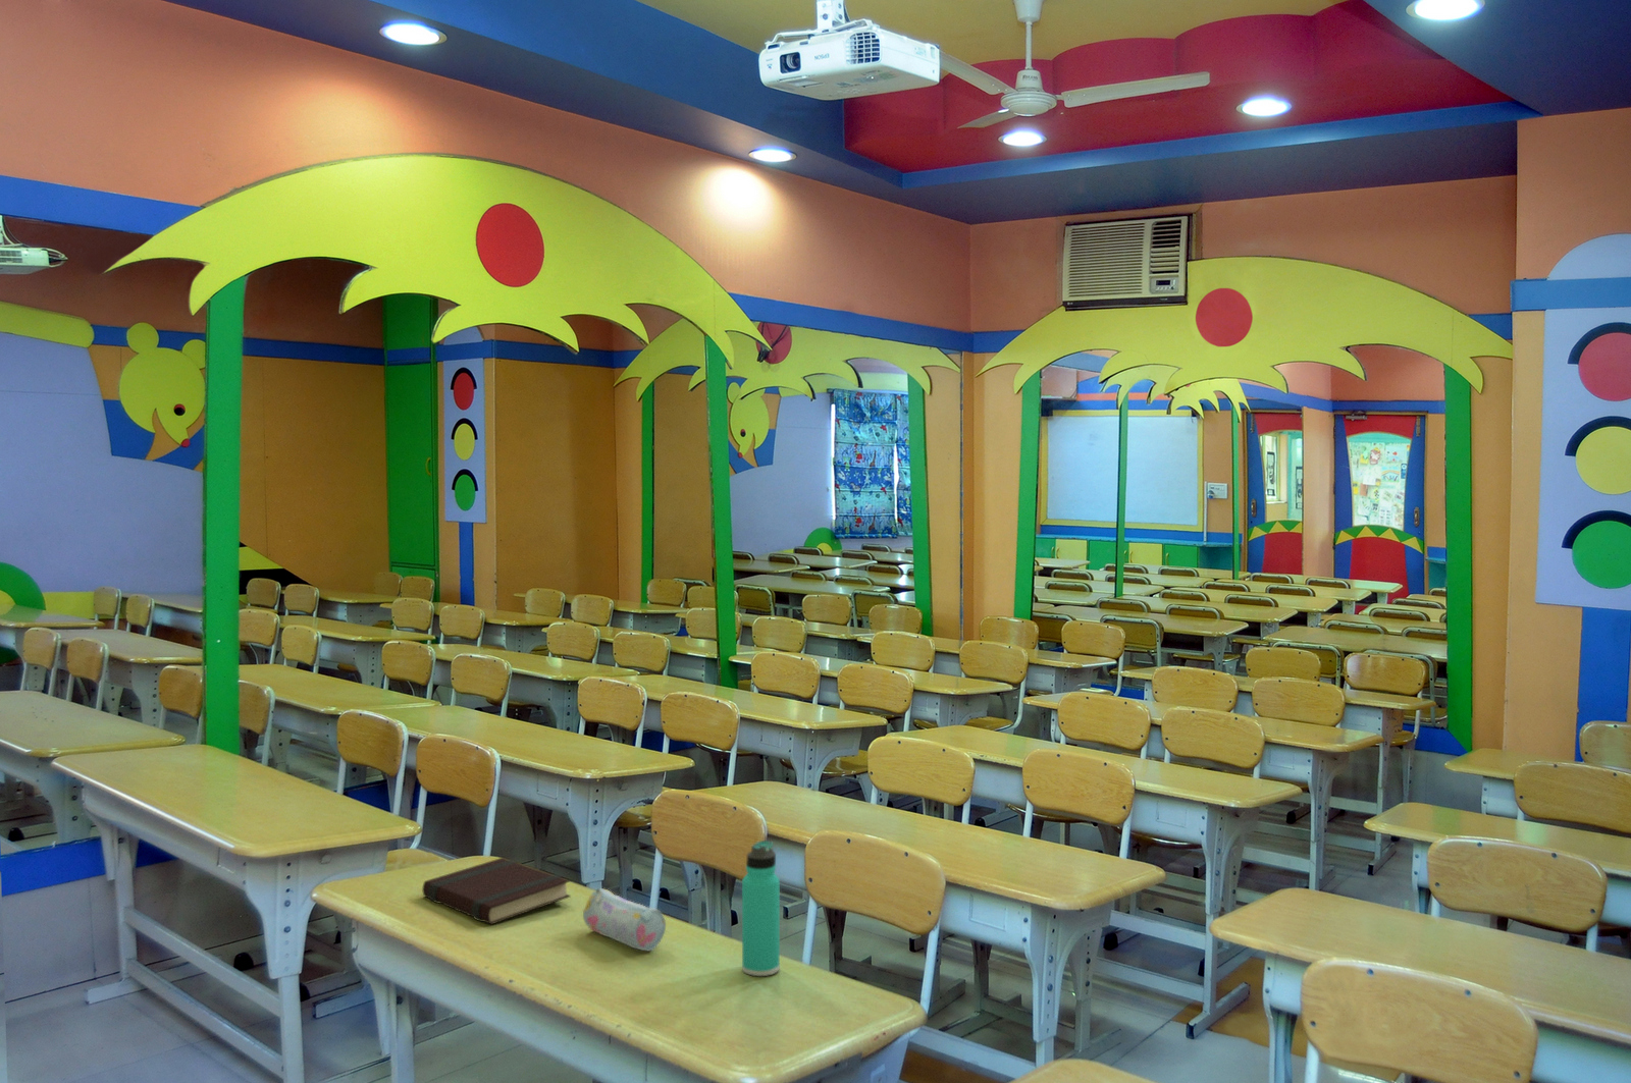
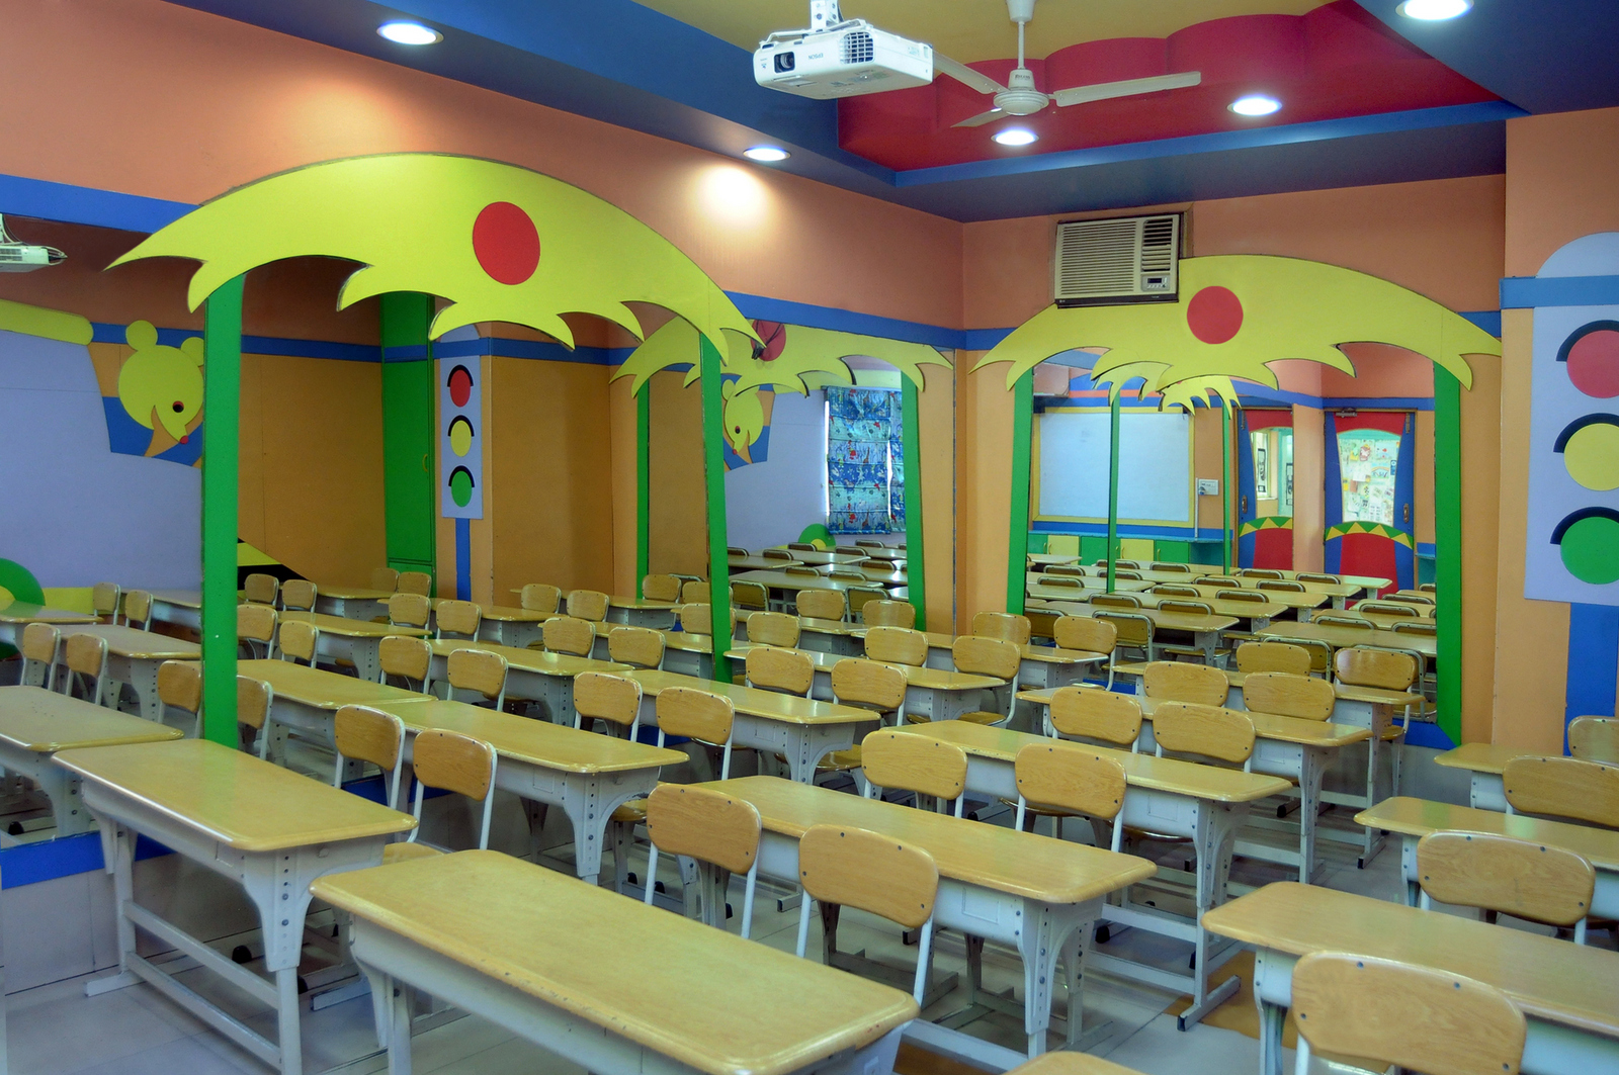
- pencil case [582,887,666,951]
- thermos bottle [741,840,781,977]
- book [421,857,572,925]
